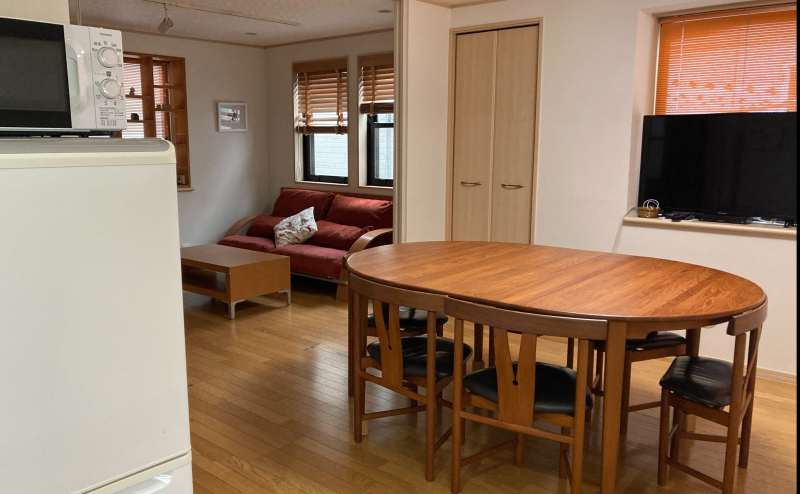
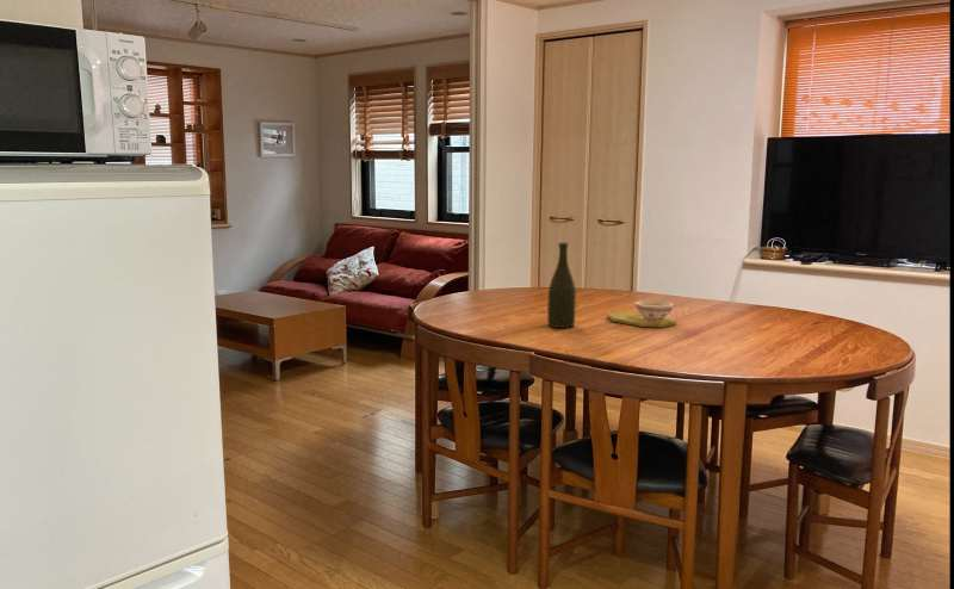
+ bowl [606,299,677,329]
+ bottle [546,242,577,329]
